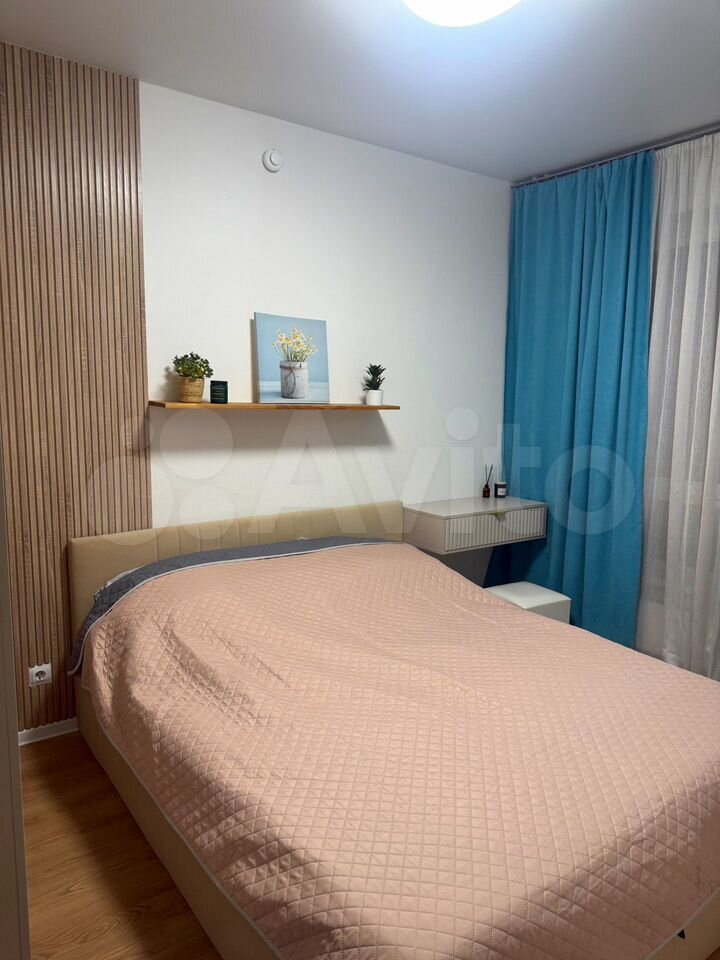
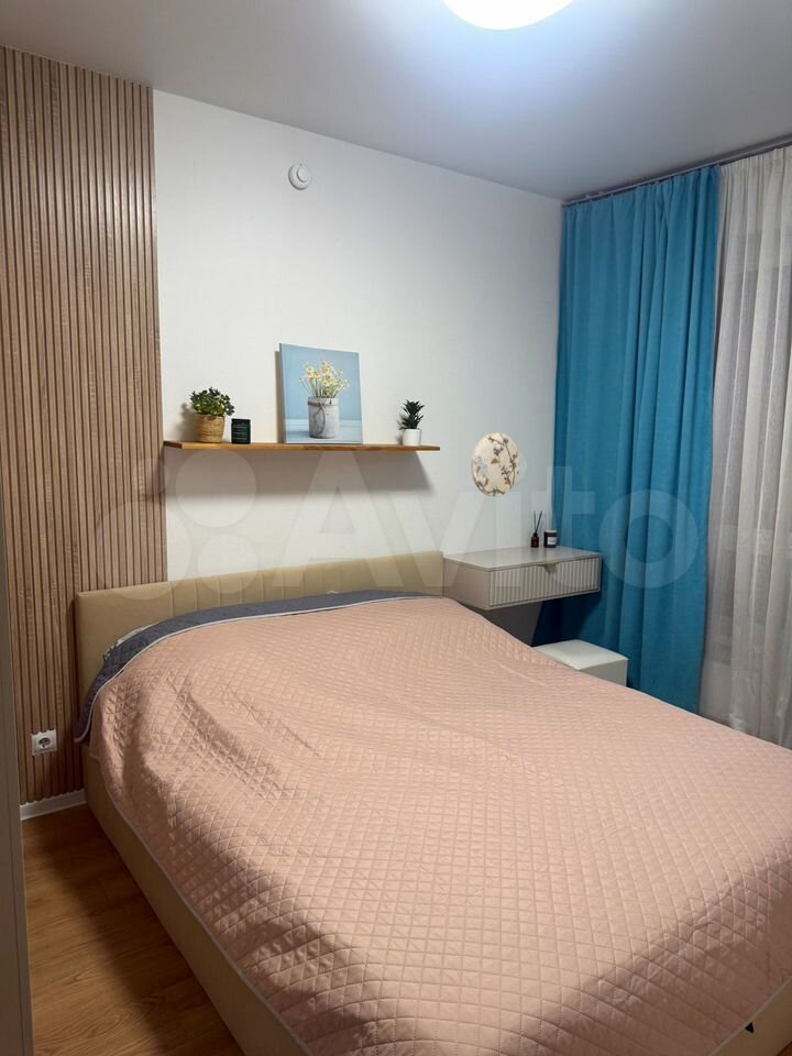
+ decorative plate [470,431,521,498]
